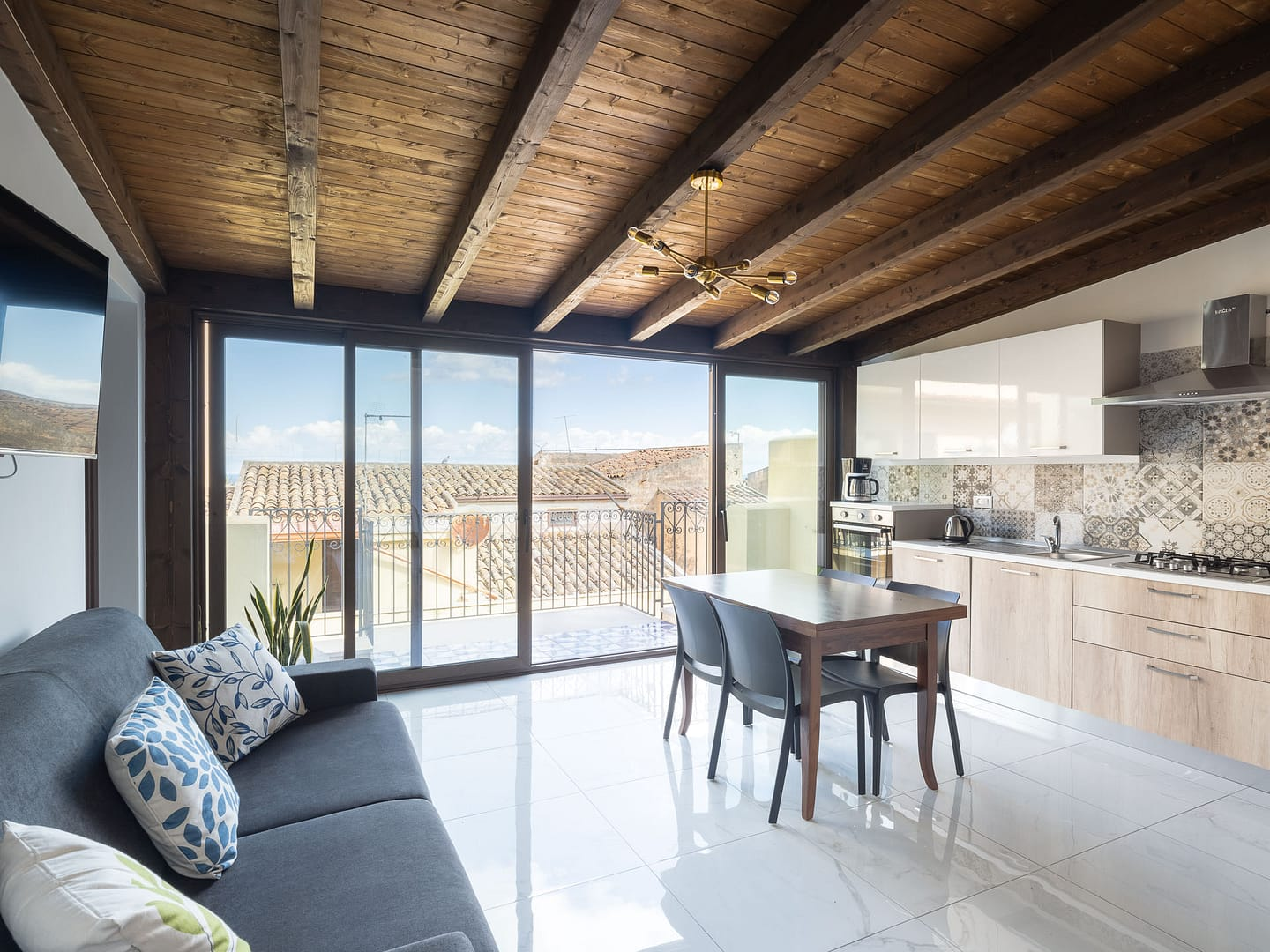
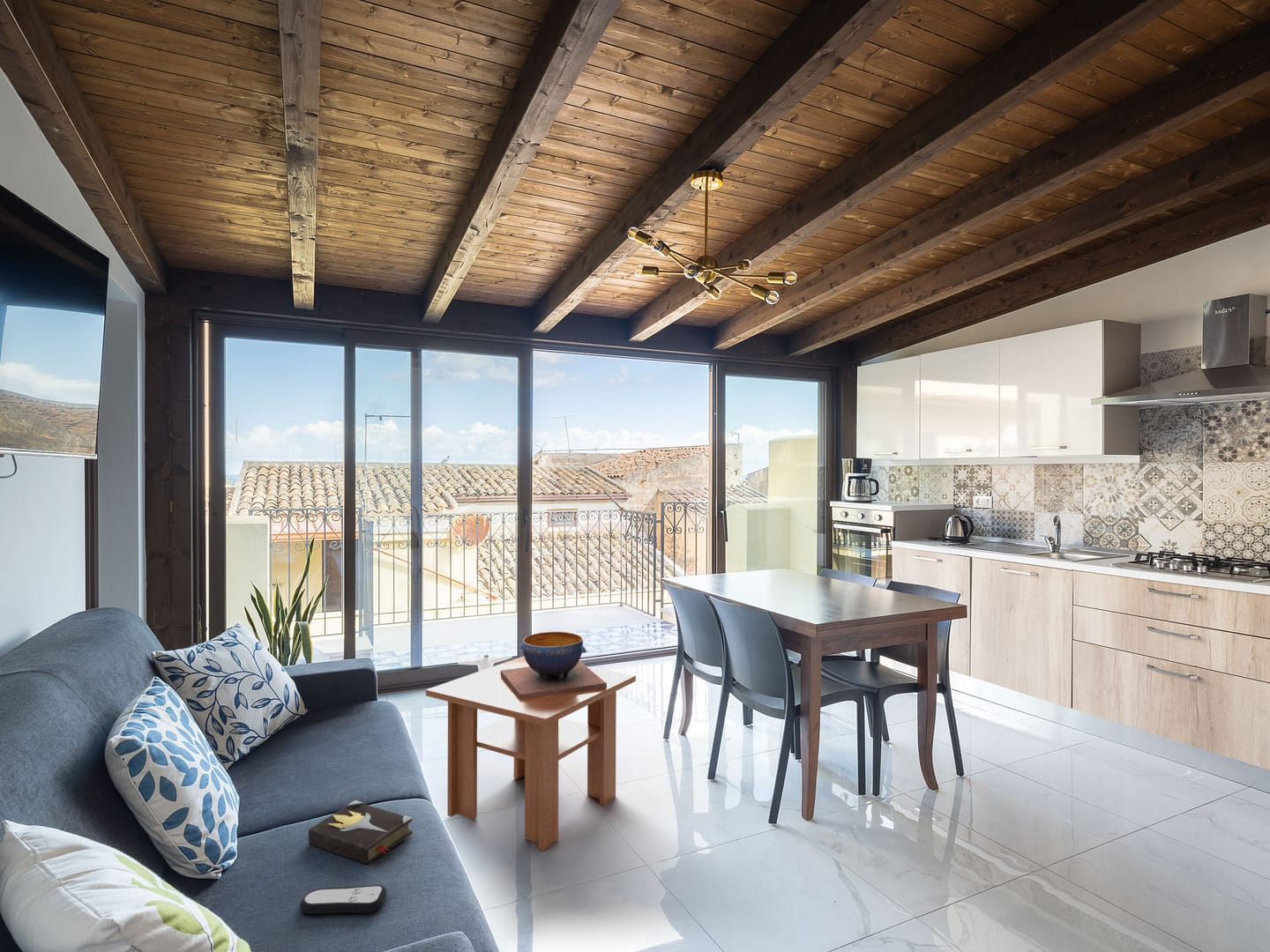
+ decorative bowl [500,631,607,699]
+ hardback book [308,800,414,866]
+ coffee table [425,655,637,852]
+ shirt [457,653,513,672]
+ remote control [299,884,387,915]
